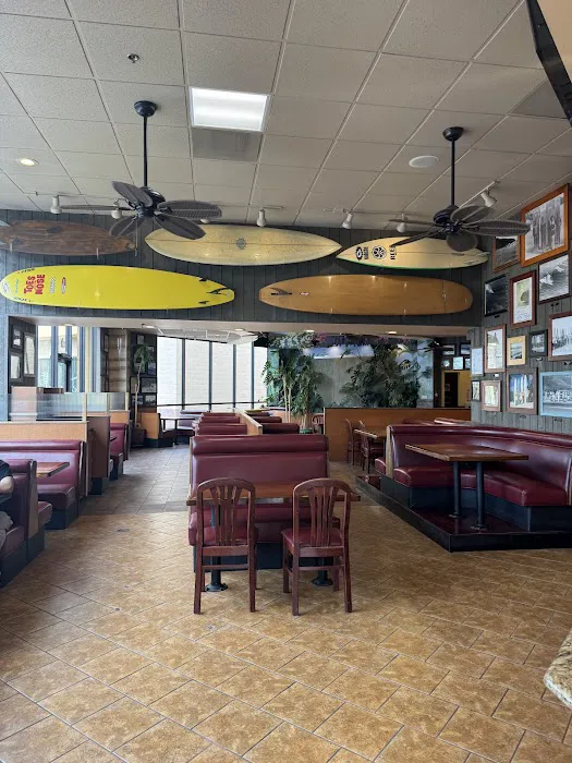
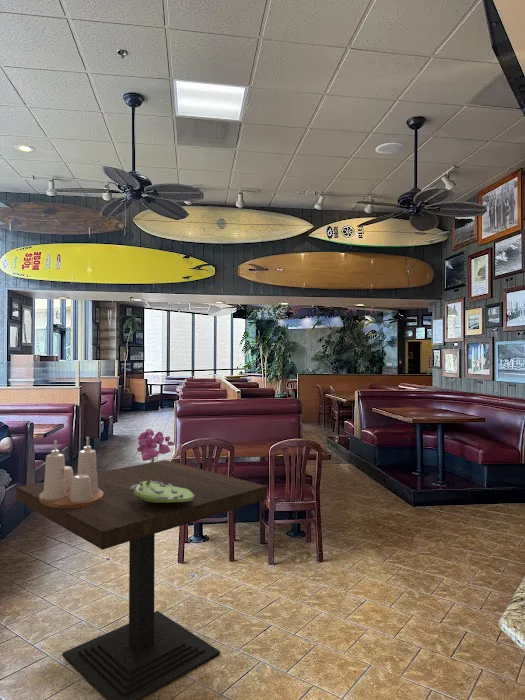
+ potted flower [130,428,195,502]
+ condiment set [39,436,103,508]
+ dining table [15,459,268,700]
